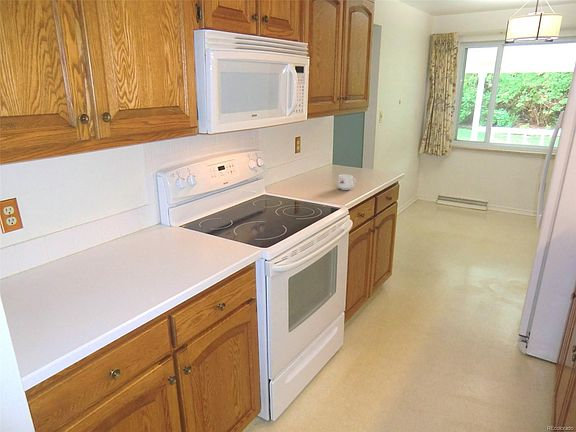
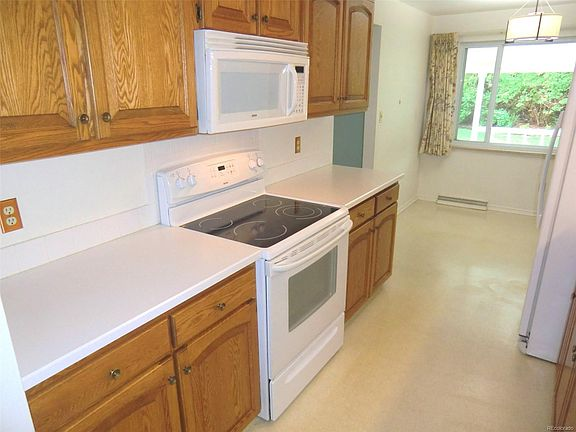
- mug [336,173,357,191]
